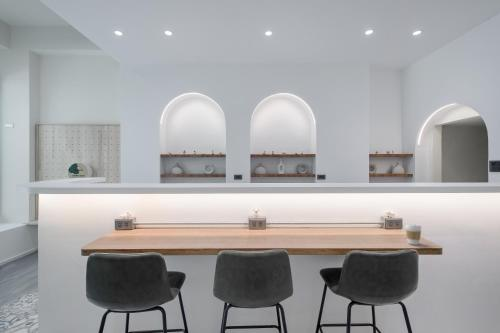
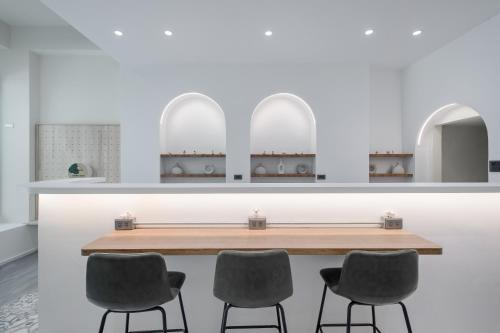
- coffee cup [405,223,423,246]
